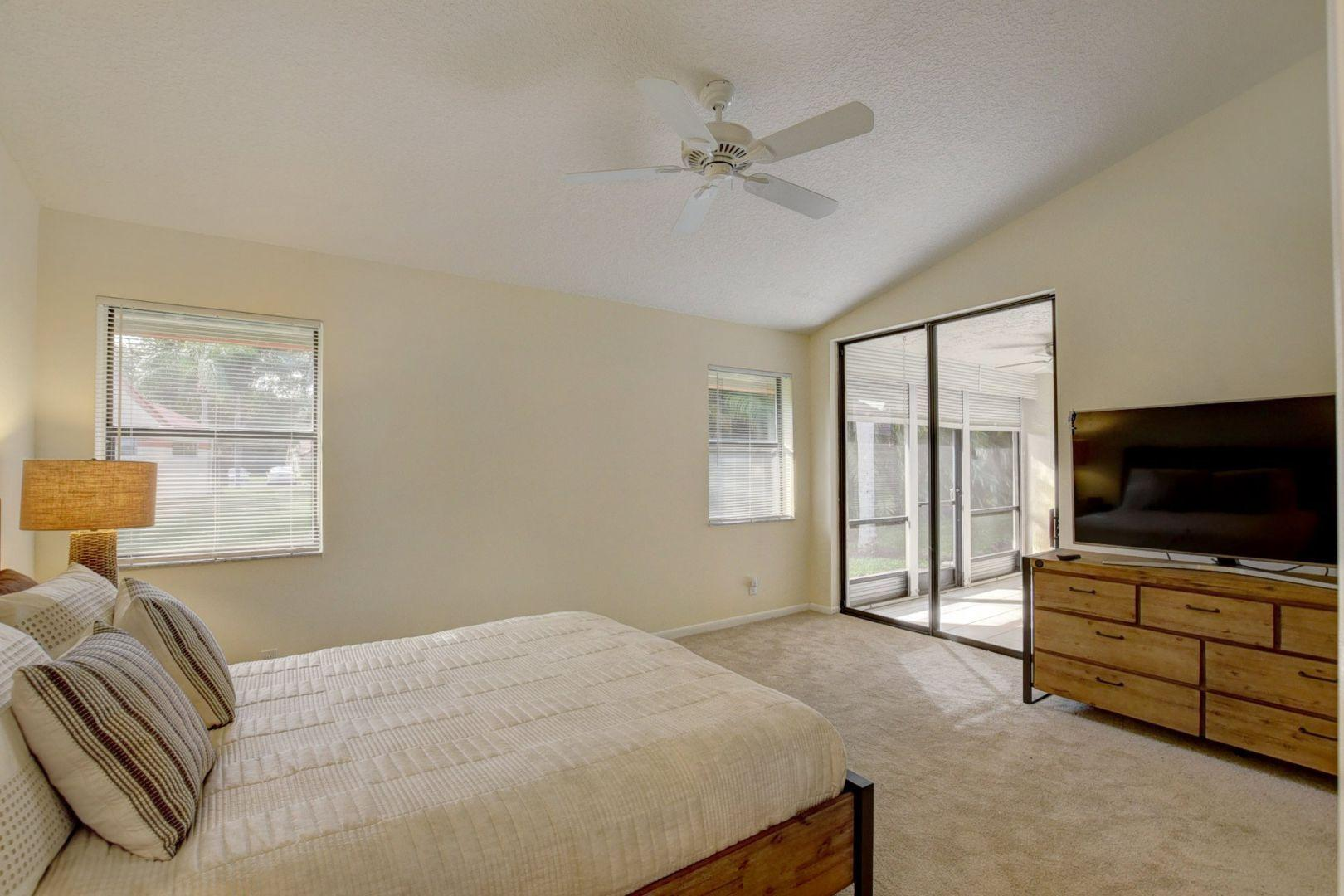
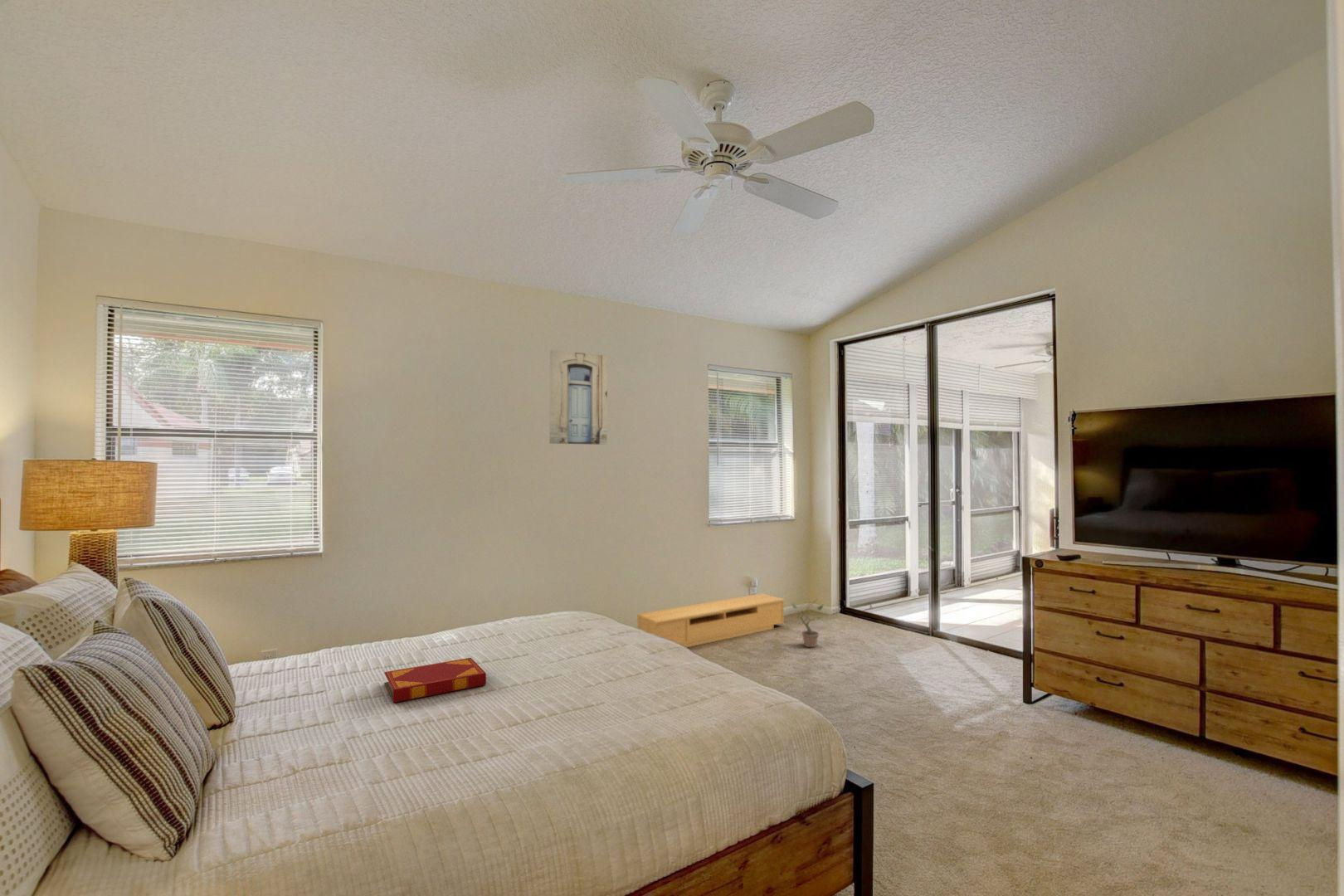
+ wall art [548,349,608,446]
+ hardback book [383,657,487,704]
+ bench [636,592,786,648]
+ potted plant [788,599,825,648]
